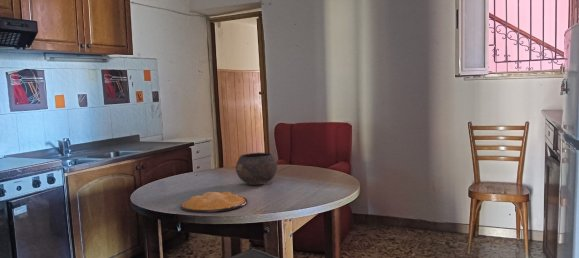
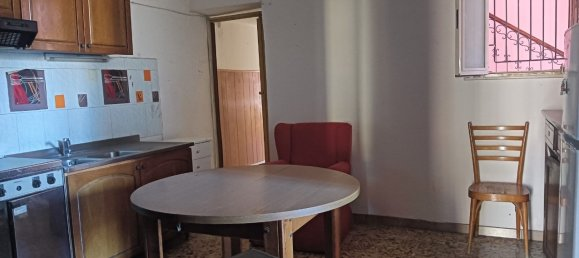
- bowl [235,152,278,186]
- plate [180,191,248,214]
